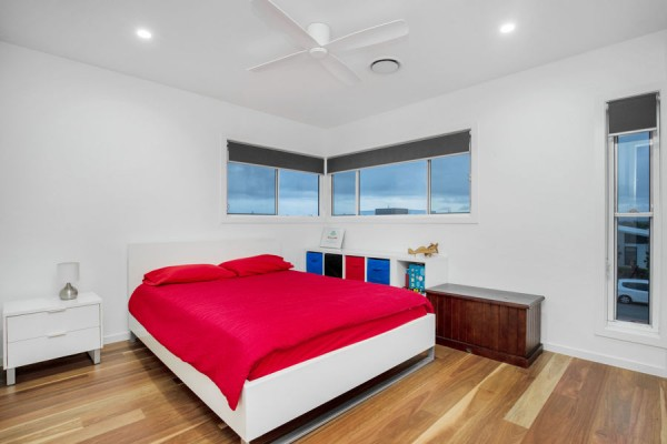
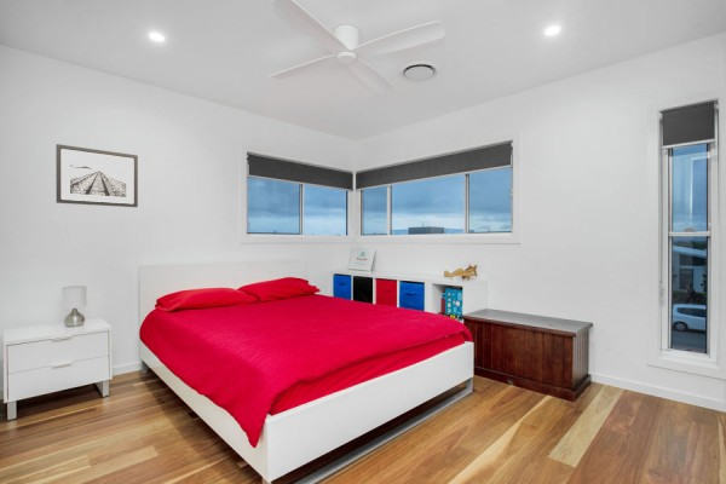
+ wall art [54,143,139,208]
